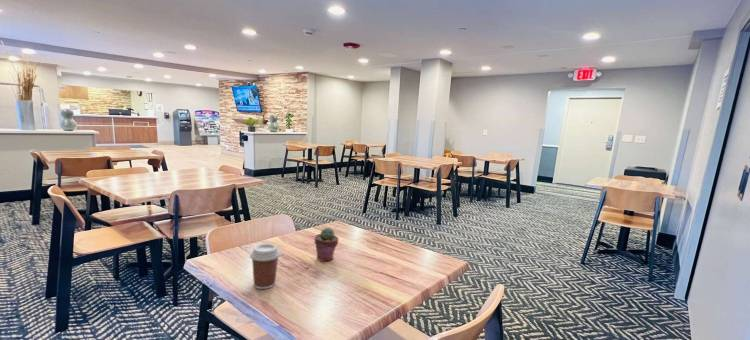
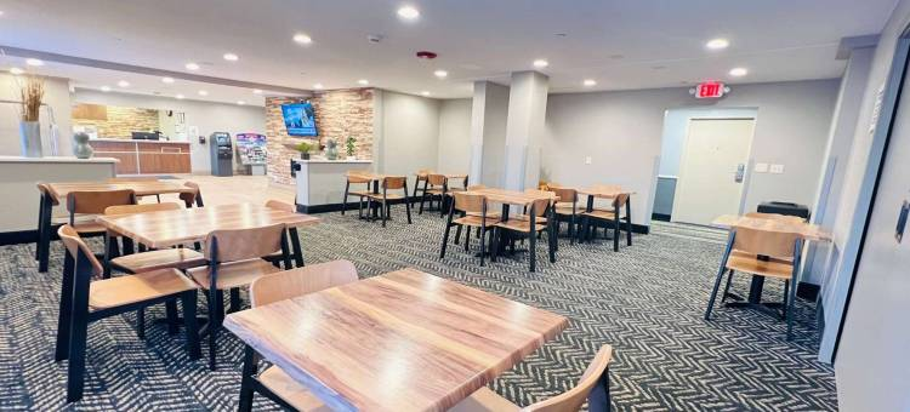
- coffee cup [249,243,281,290]
- potted succulent [314,227,340,262]
